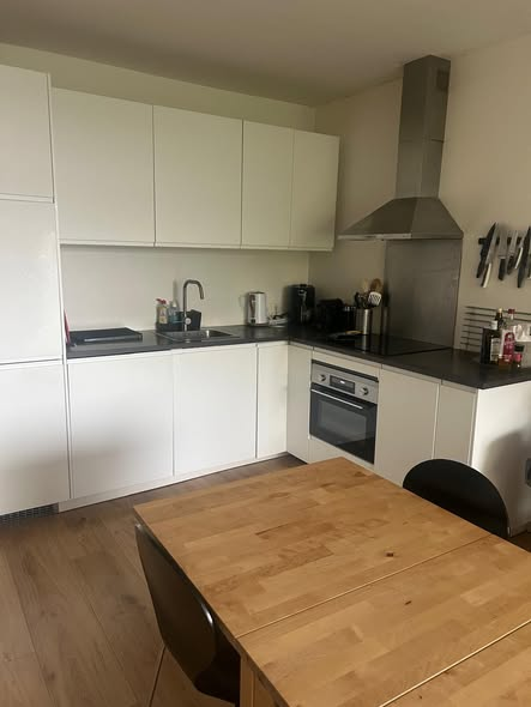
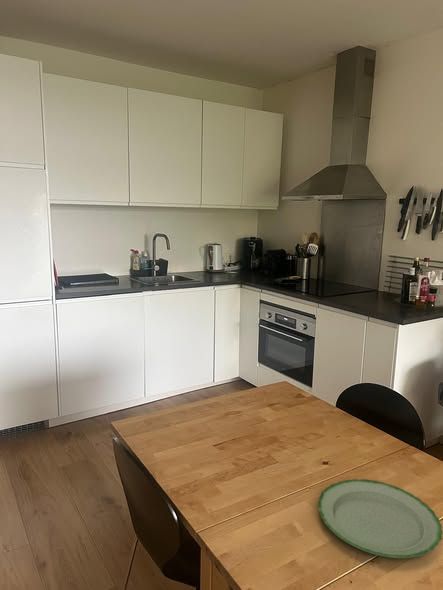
+ plate [317,478,443,559]
